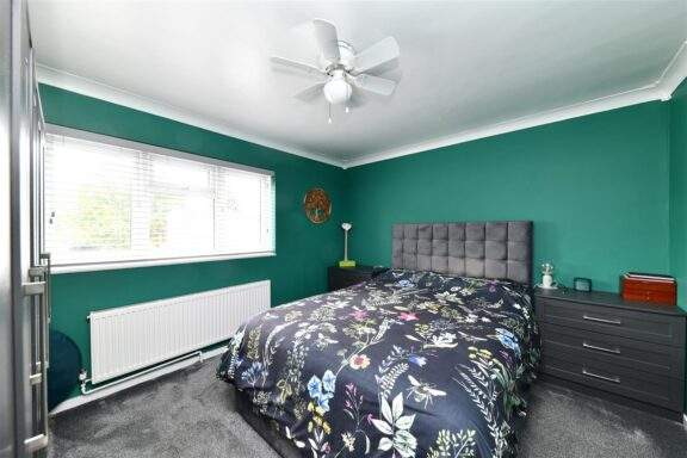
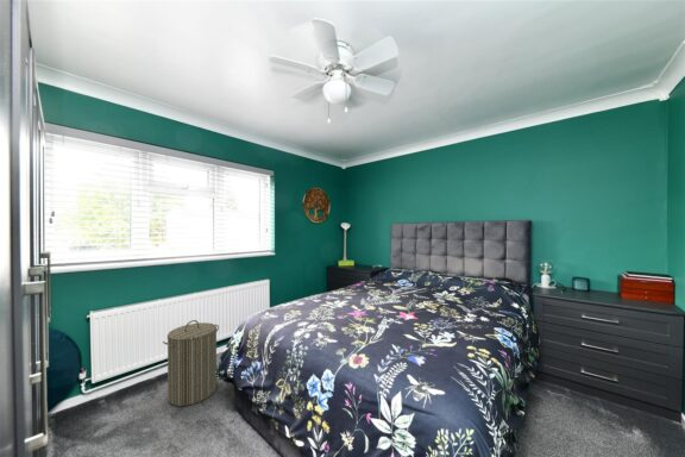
+ laundry hamper [162,319,220,407]
